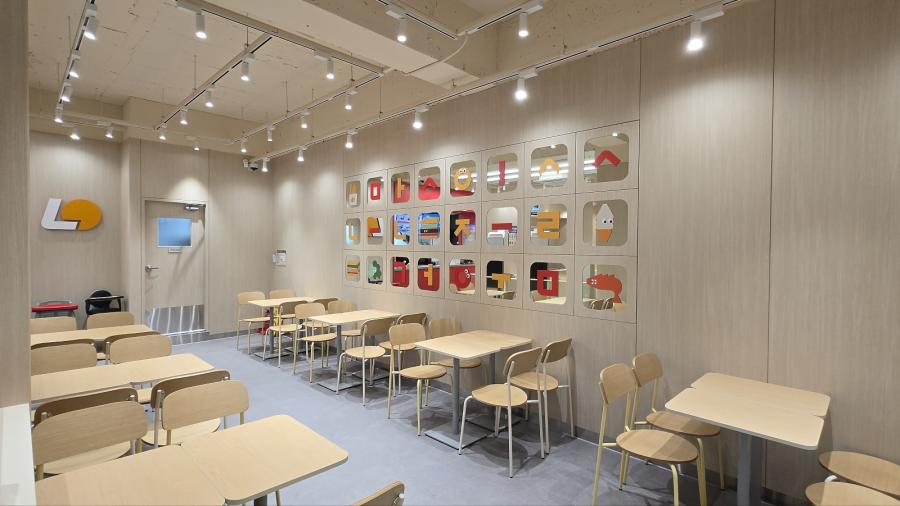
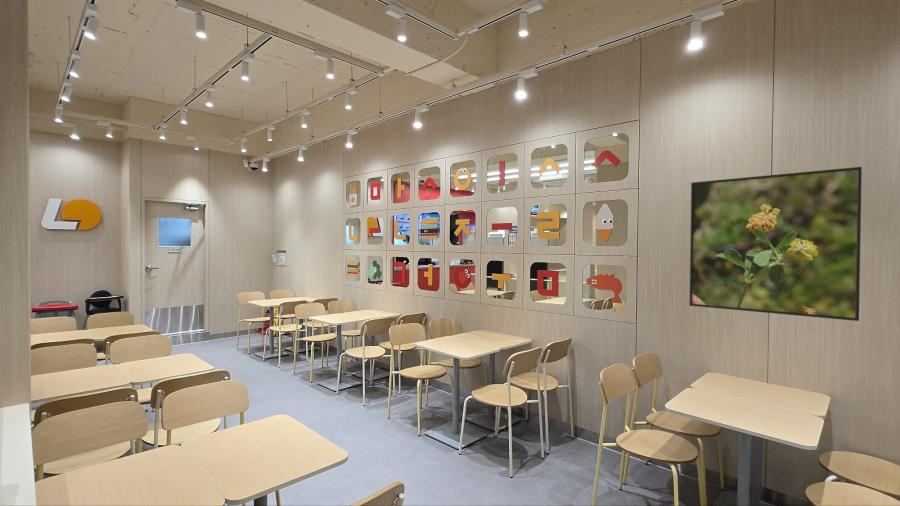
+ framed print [688,166,863,322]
